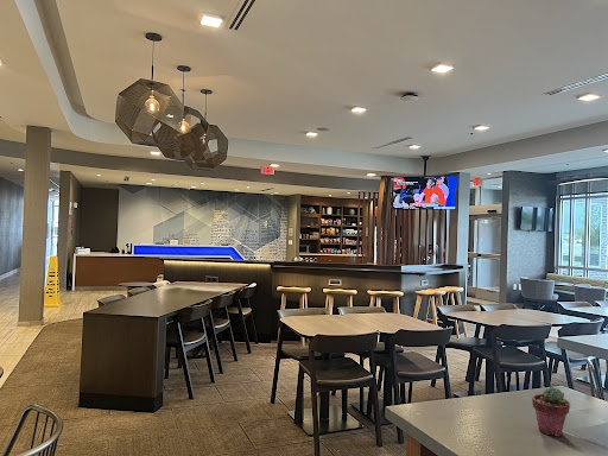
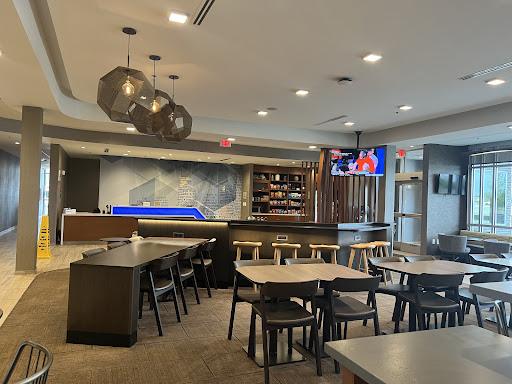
- potted succulent [531,386,571,437]
